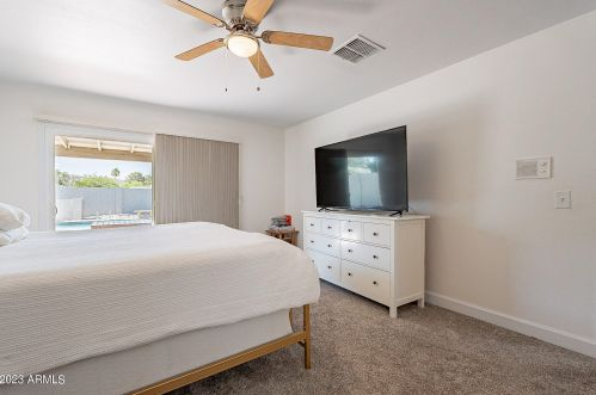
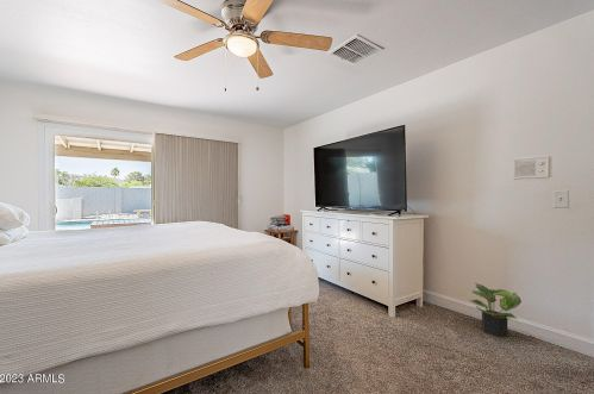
+ potted plant [469,282,523,338]
